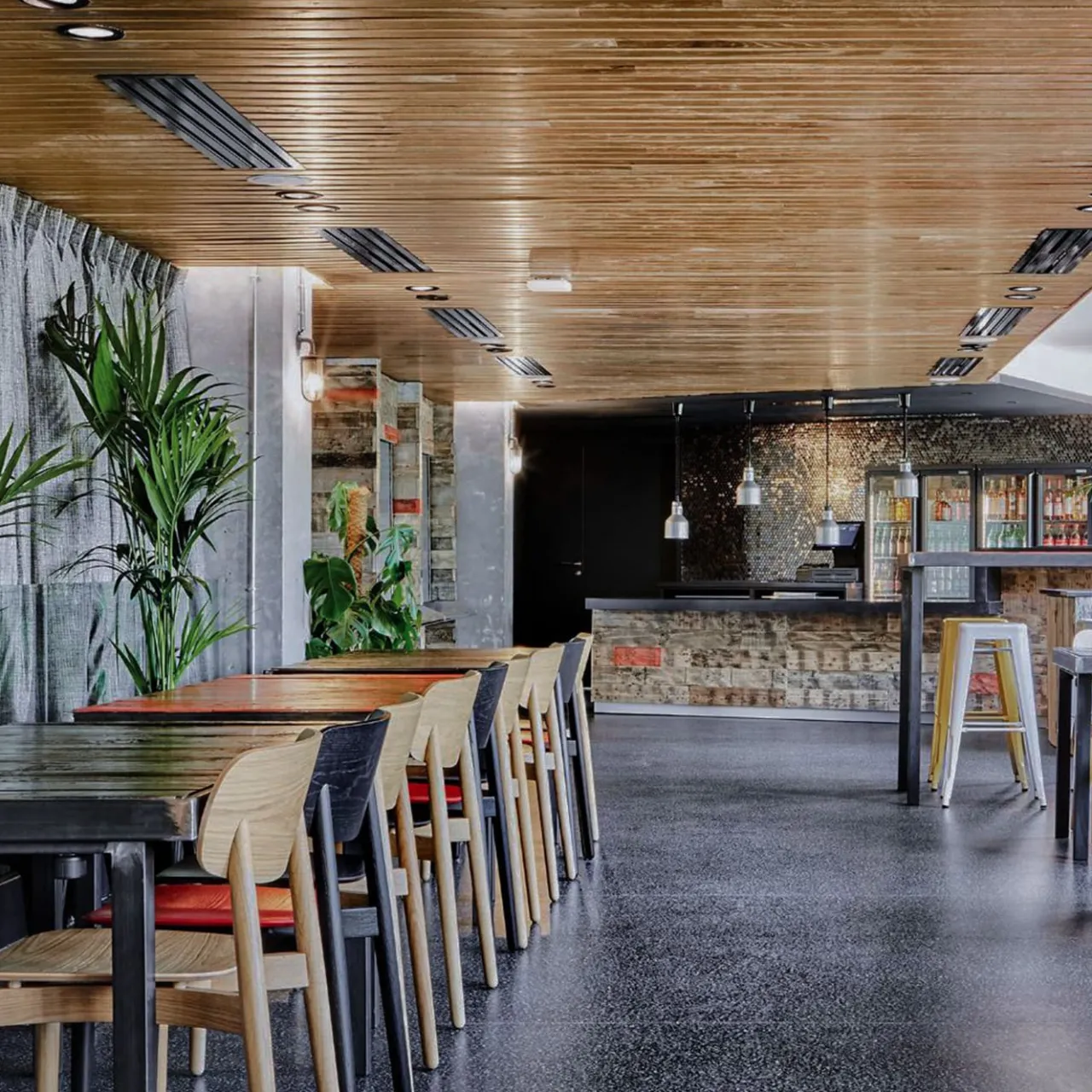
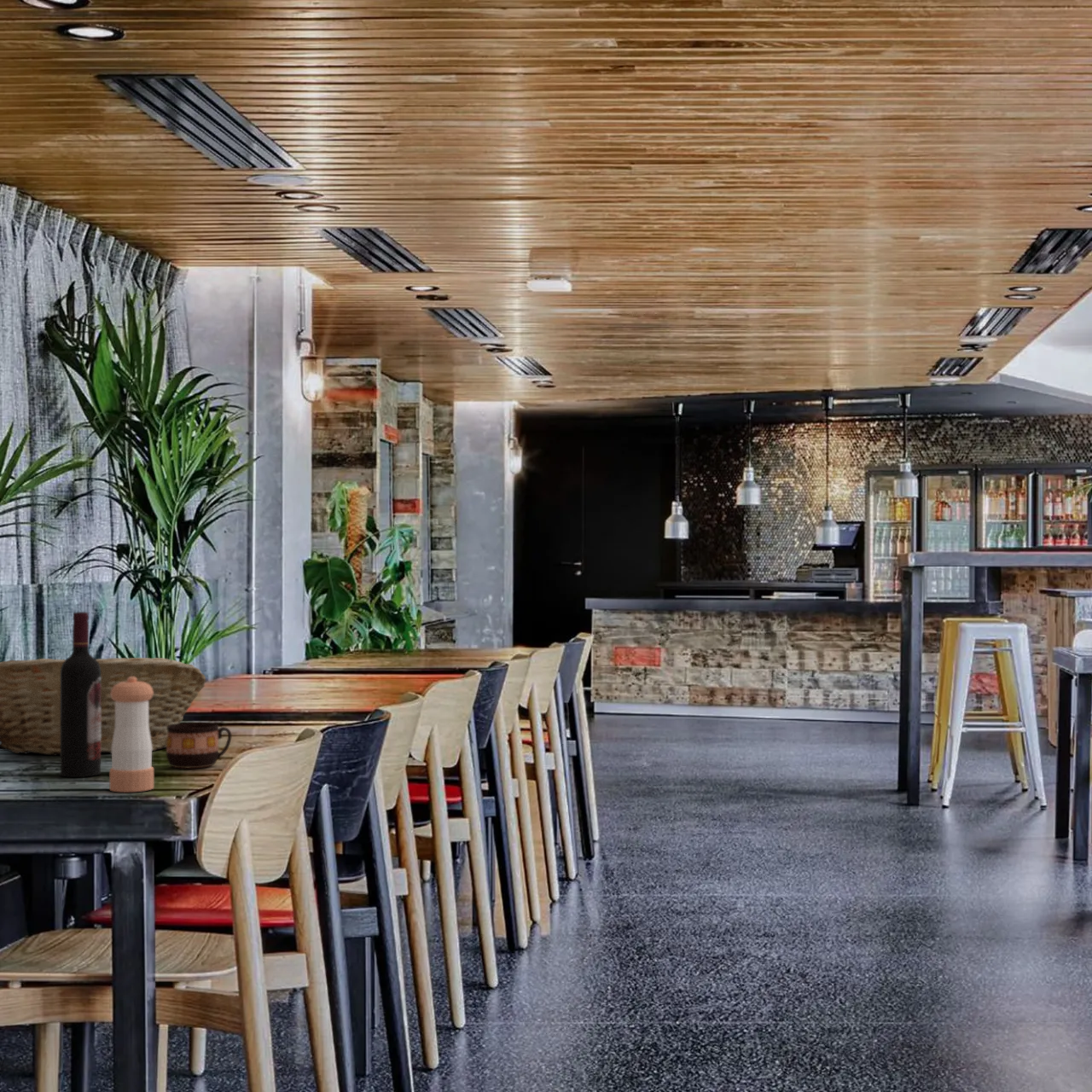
+ wine bottle [60,611,102,778]
+ fruit basket [0,657,206,756]
+ cup [166,722,232,769]
+ pepper shaker [109,677,154,793]
